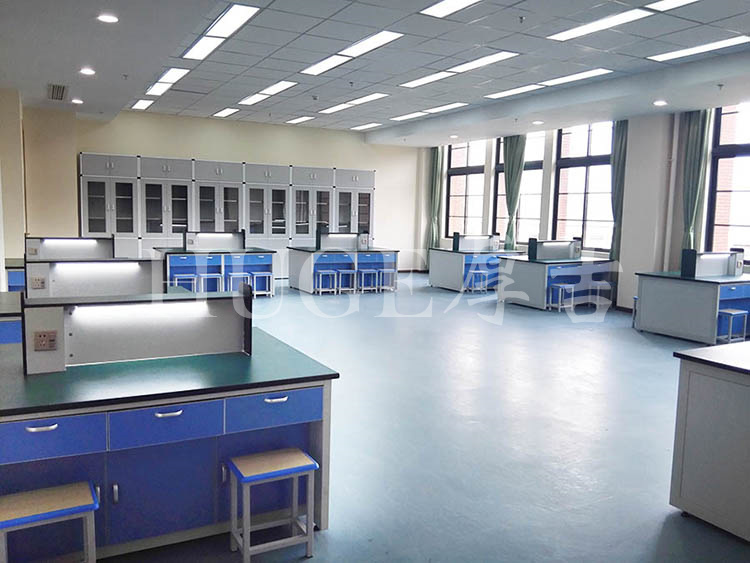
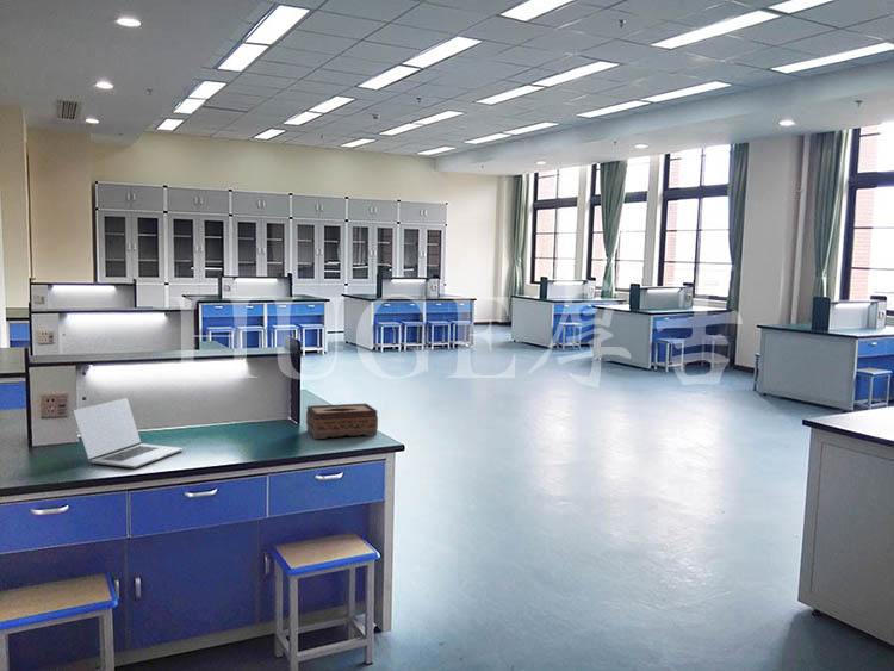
+ laptop [73,397,185,470]
+ tissue box [305,403,379,440]
